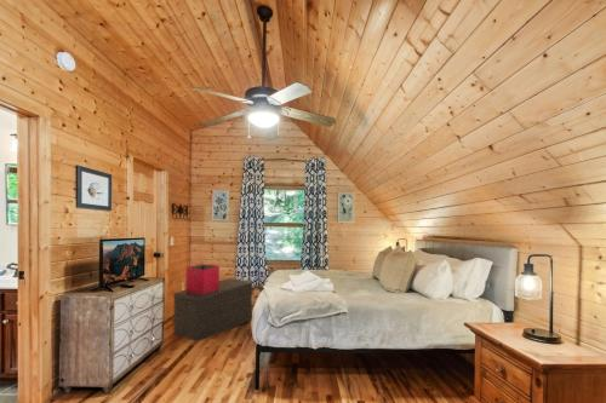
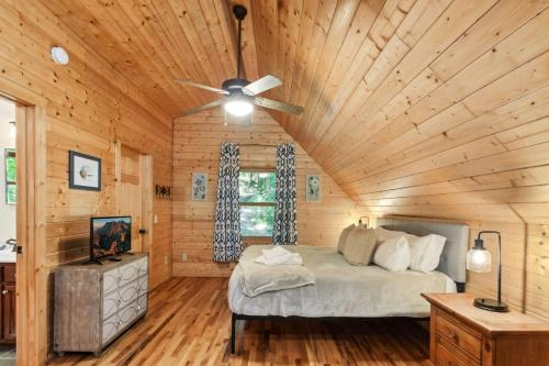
- storage bin [185,263,221,294]
- bench [172,277,253,342]
